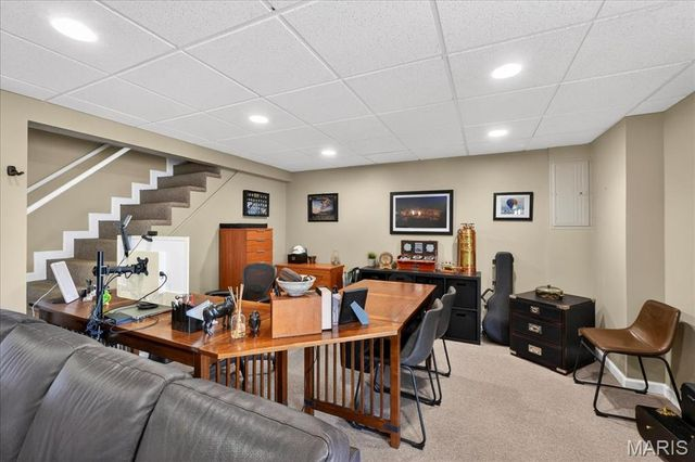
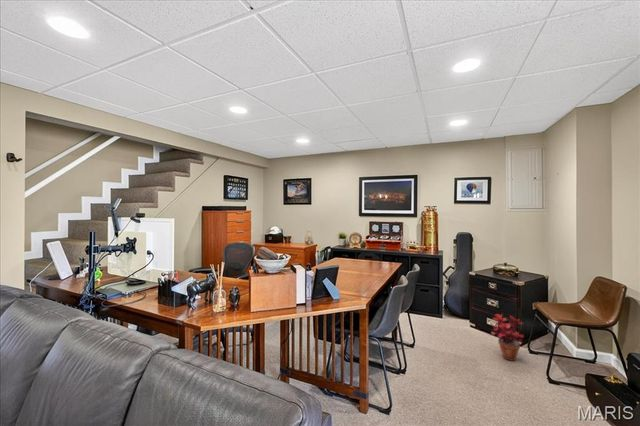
+ potted plant [490,313,525,362]
